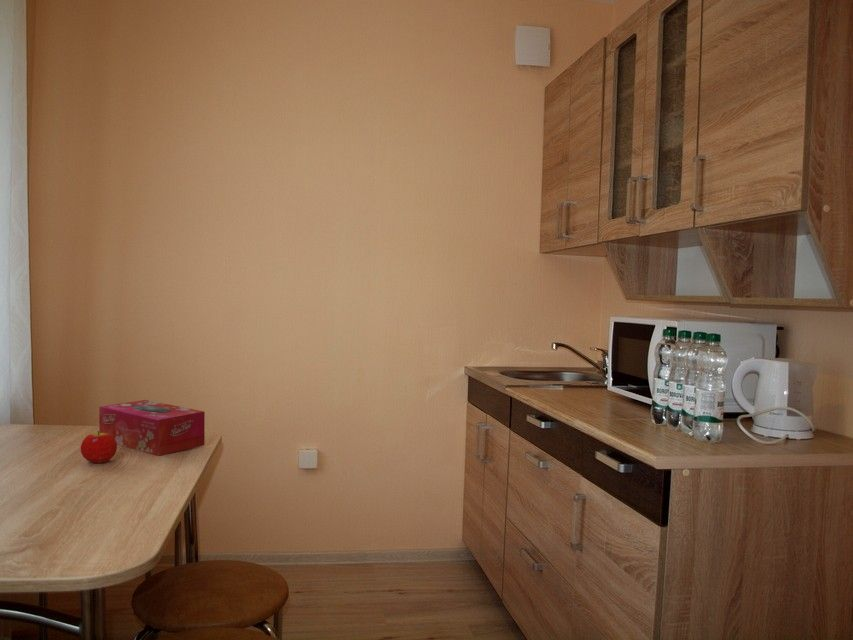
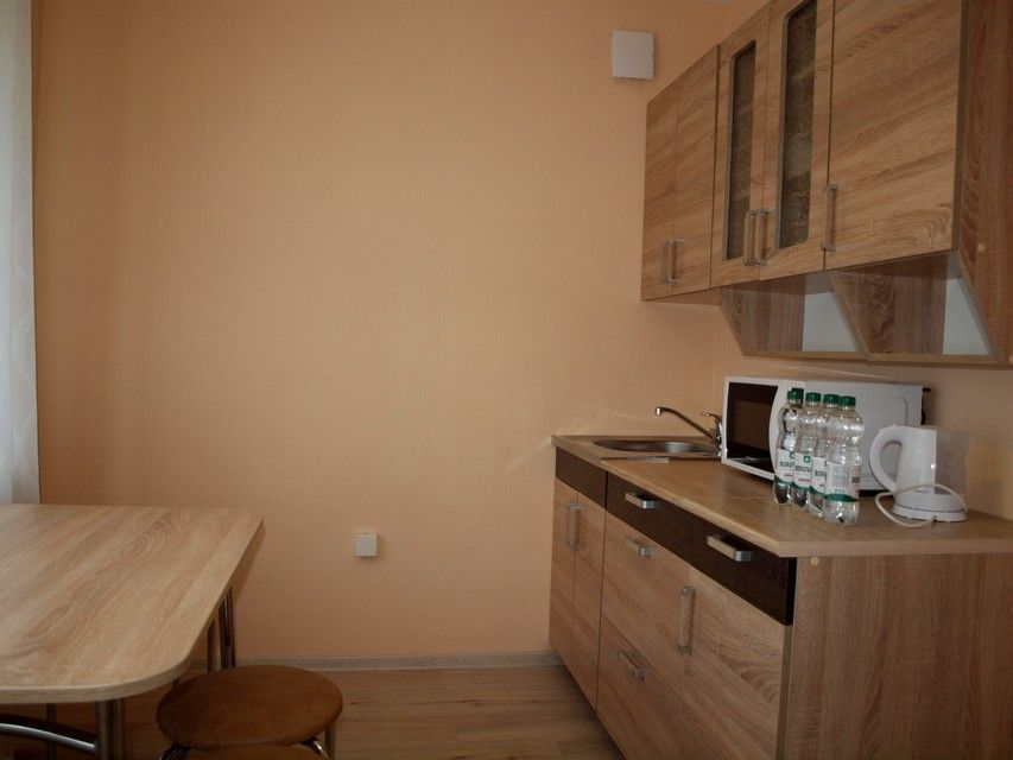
- fruit [80,430,118,464]
- tissue box [98,399,206,457]
